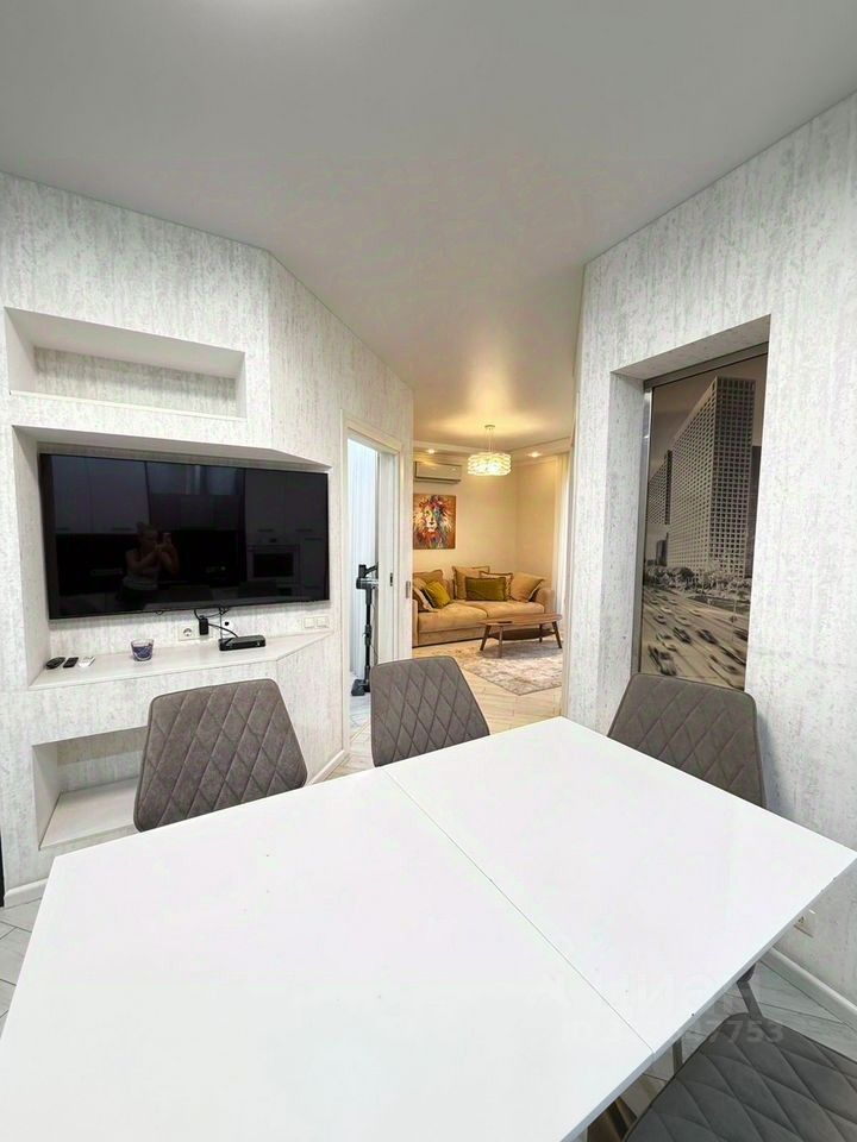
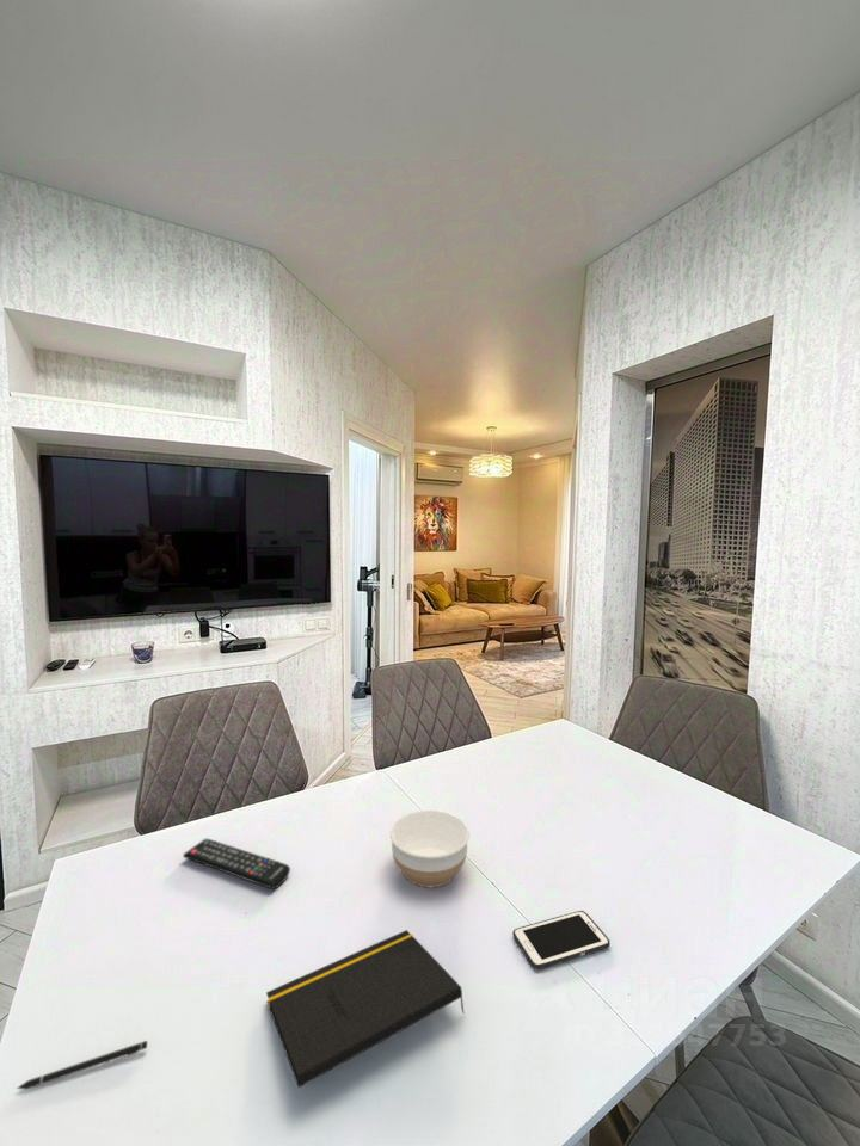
+ pen [16,1040,148,1090]
+ cell phone [511,910,612,971]
+ notepad [265,929,466,1089]
+ remote control [182,838,291,891]
+ bowl [389,809,471,888]
